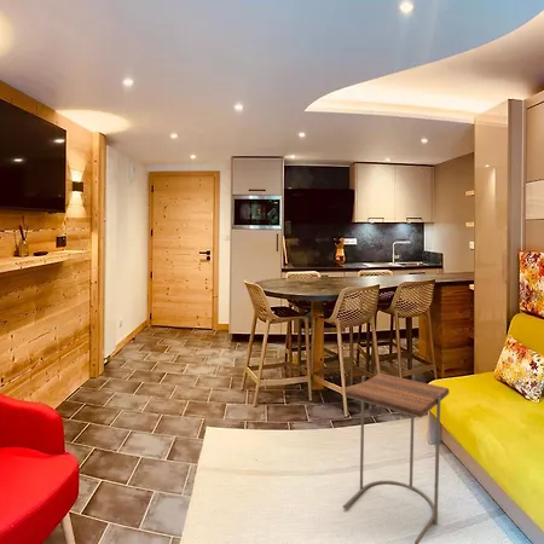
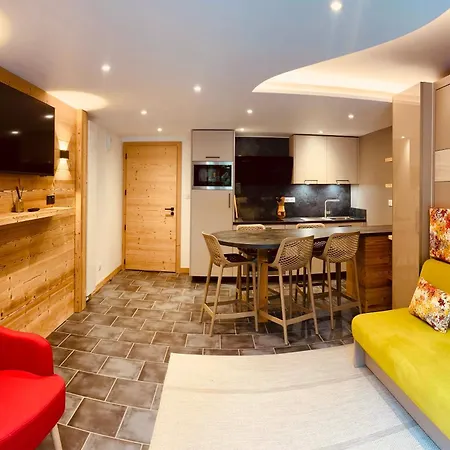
- side table [342,372,450,544]
